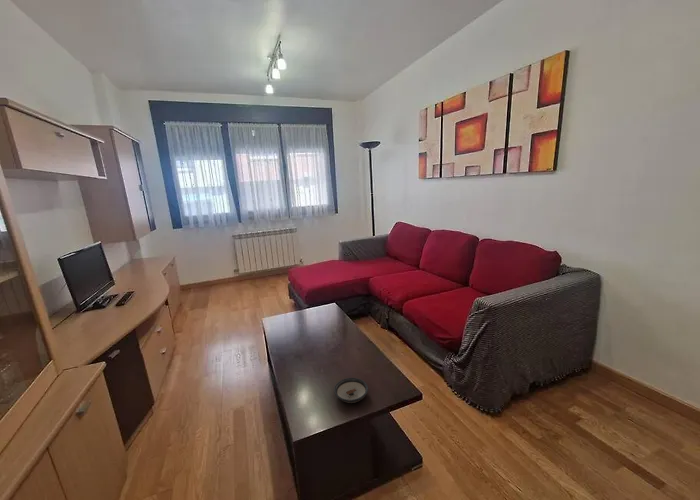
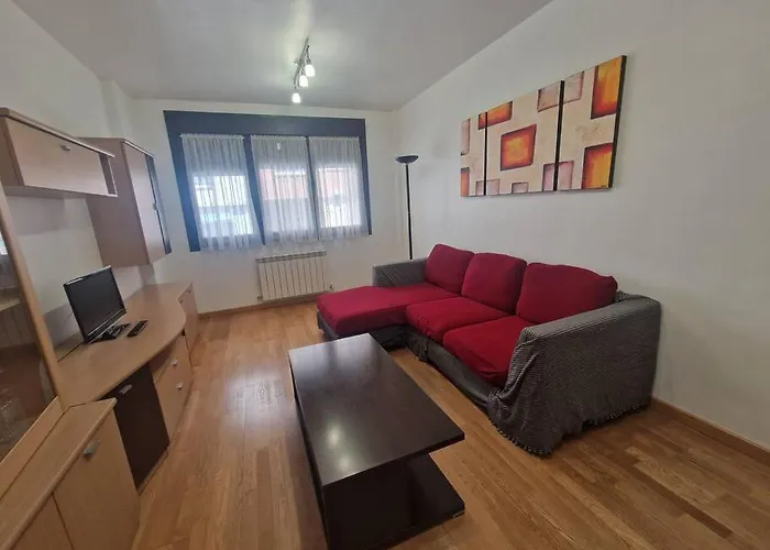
- saucer [333,377,369,404]
